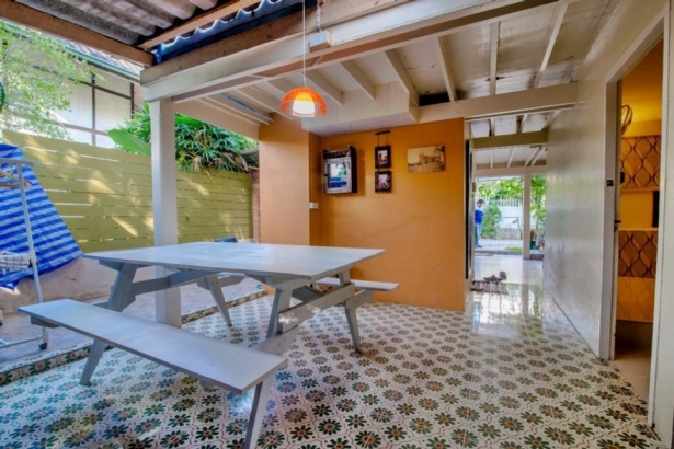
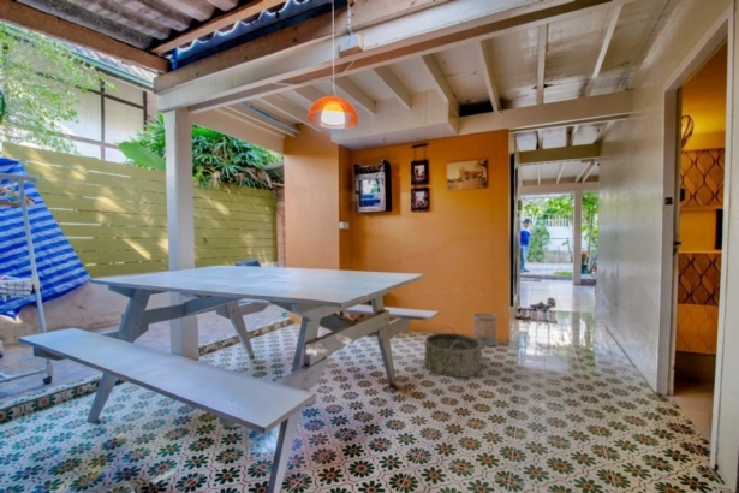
+ wastebasket [472,311,499,346]
+ basket [424,325,483,379]
